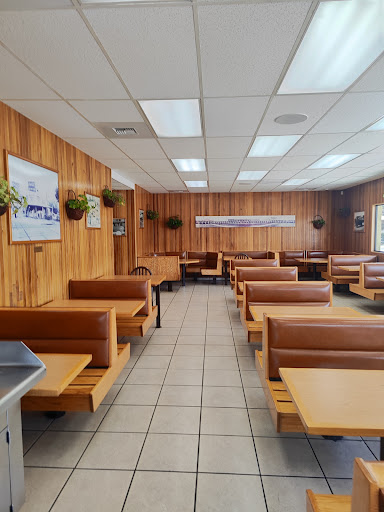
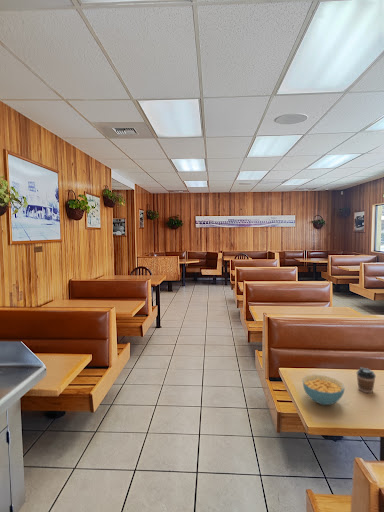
+ coffee cup [356,366,377,394]
+ cereal bowl [301,374,346,406]
